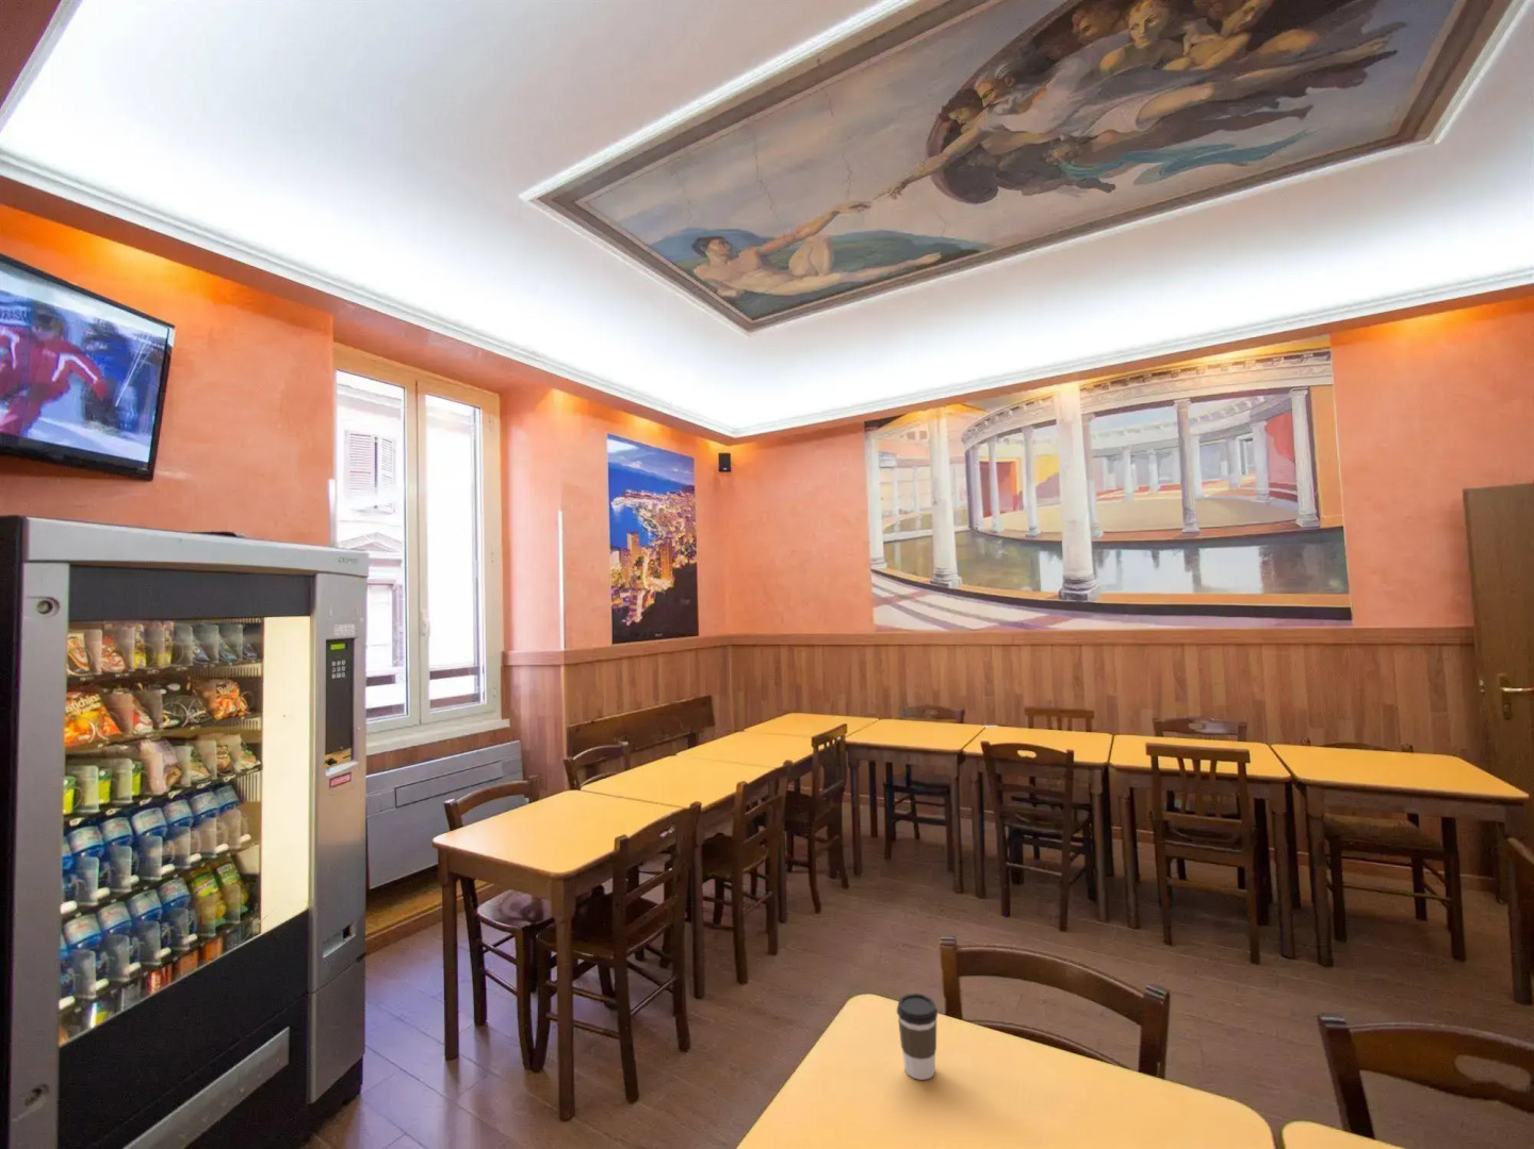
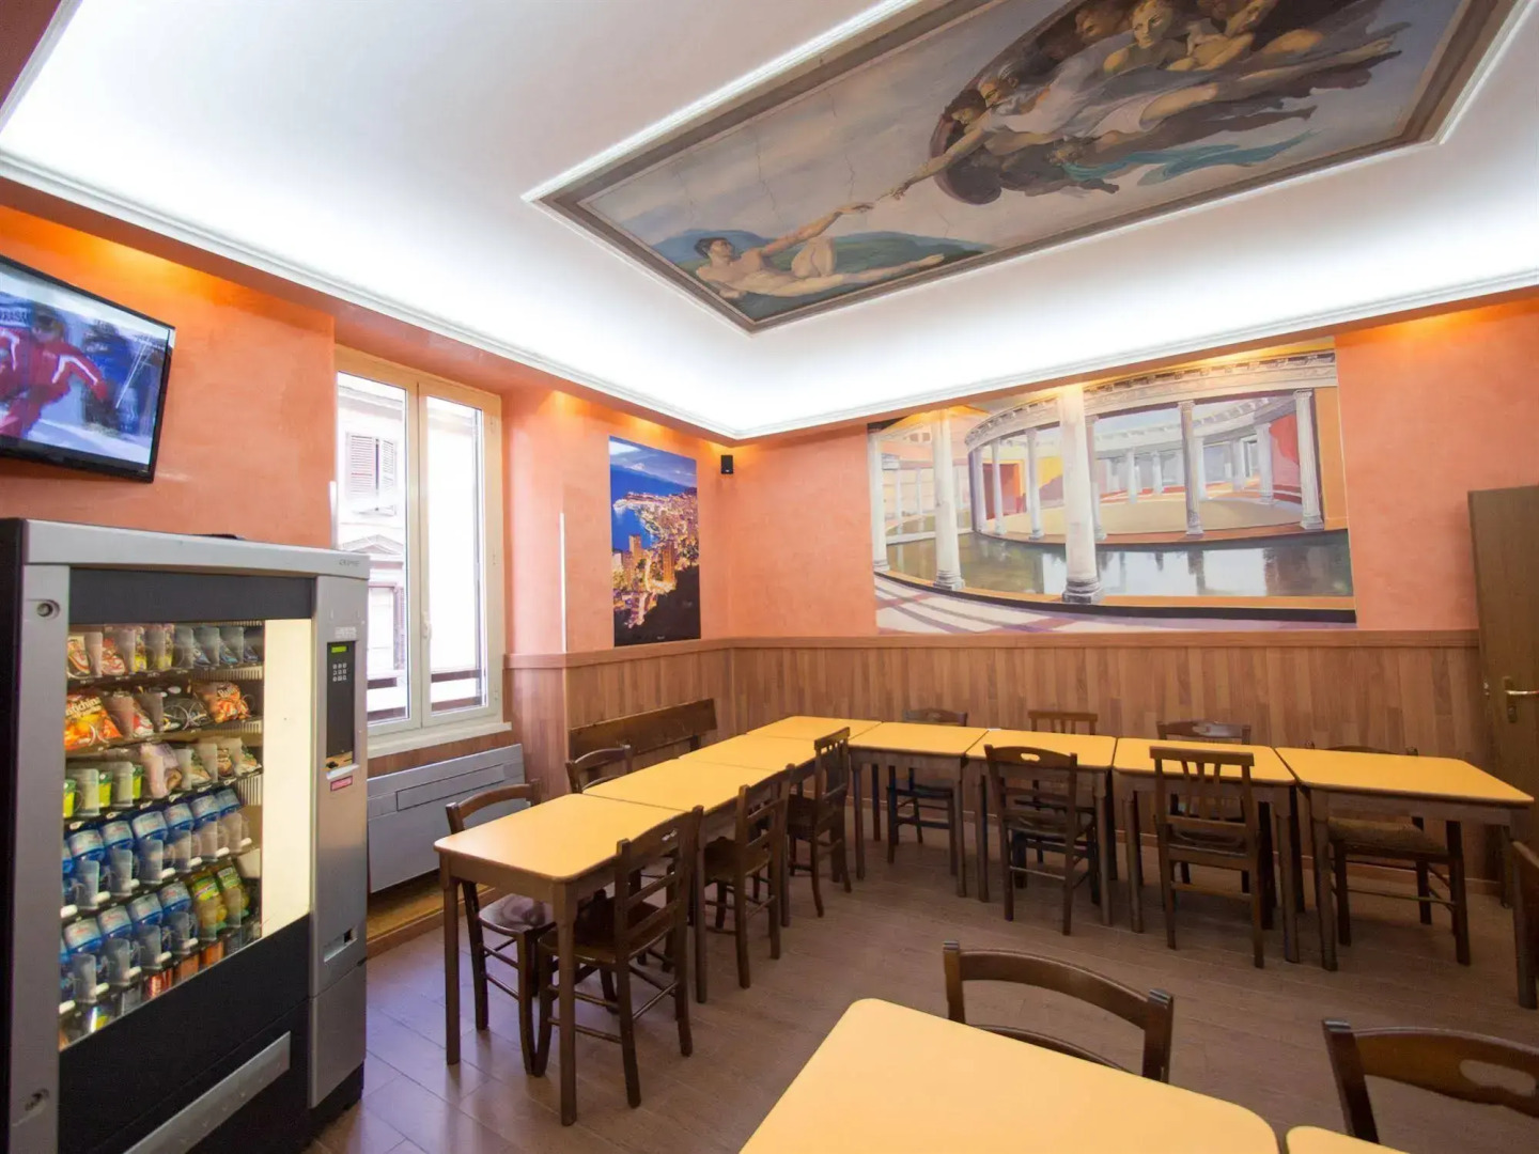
- coffee cup [896,992,939,1081]
